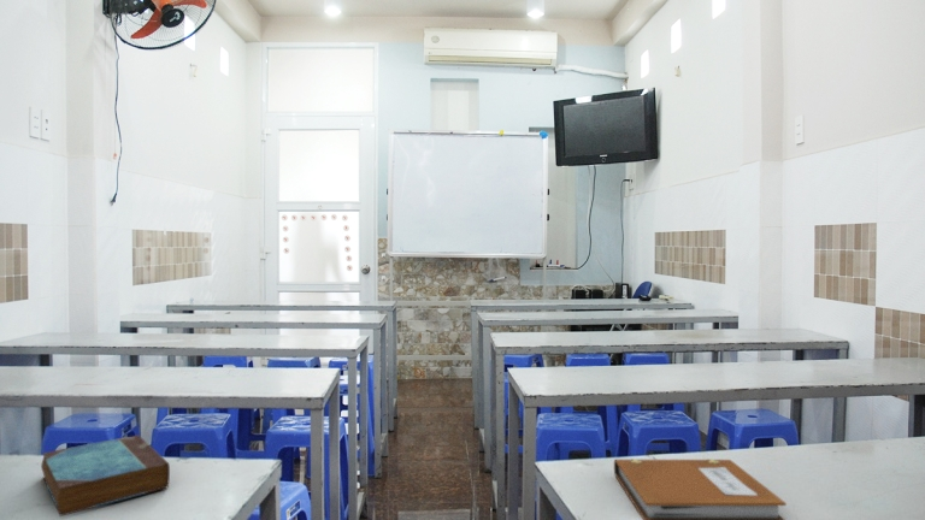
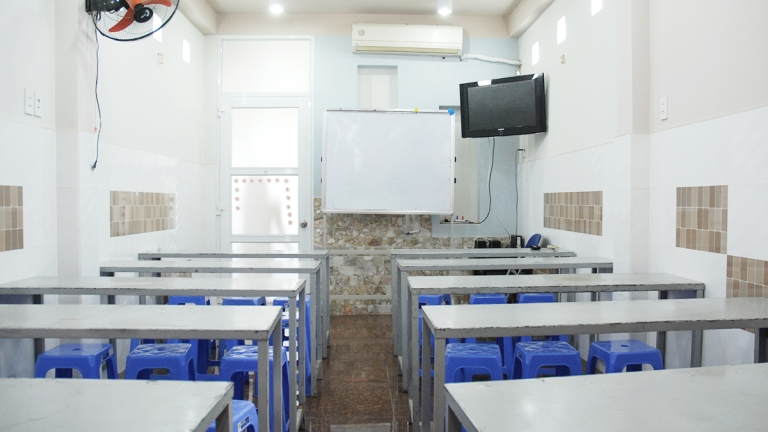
- notebook [613,457,786,520]
- book [40,433,171,518]
